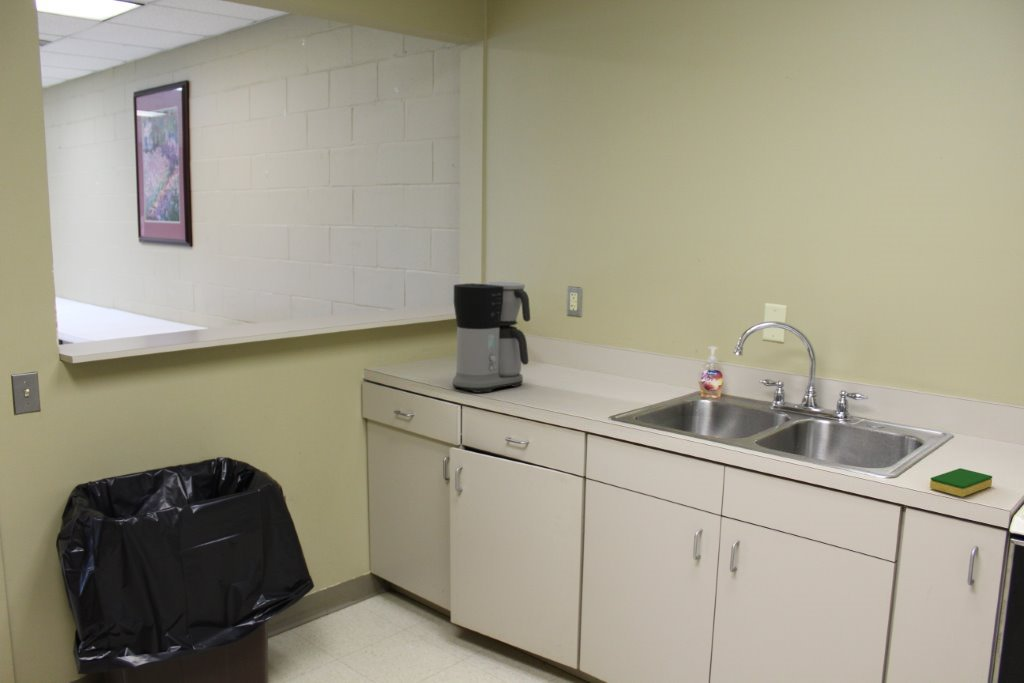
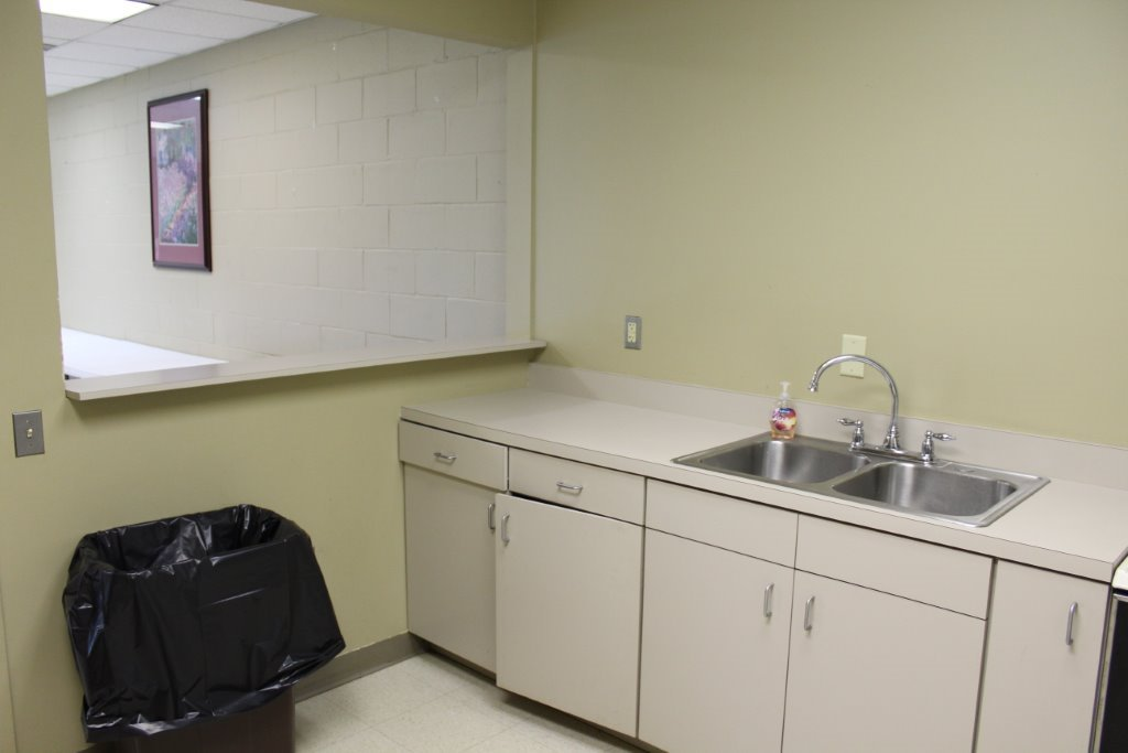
- coffee maker [452,281,531,394]
- dish sponge [929,467,993,498]
